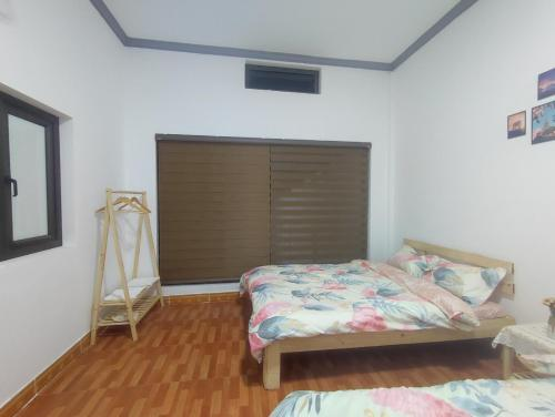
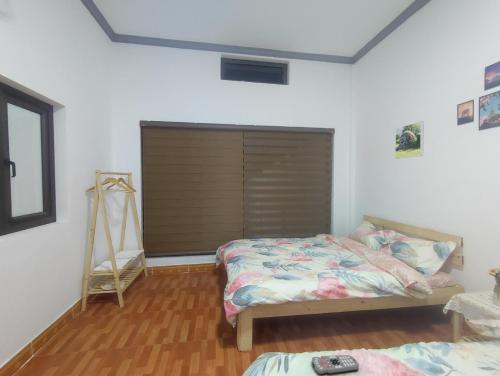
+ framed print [394,120,425,160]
+ remote control [311,354,360,376]
